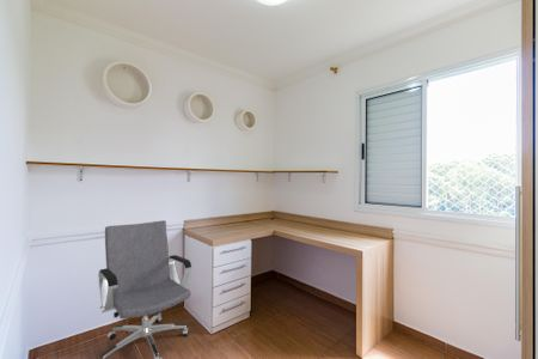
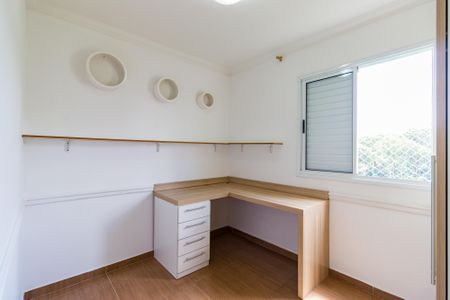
- office chair [97,219,192,359]
